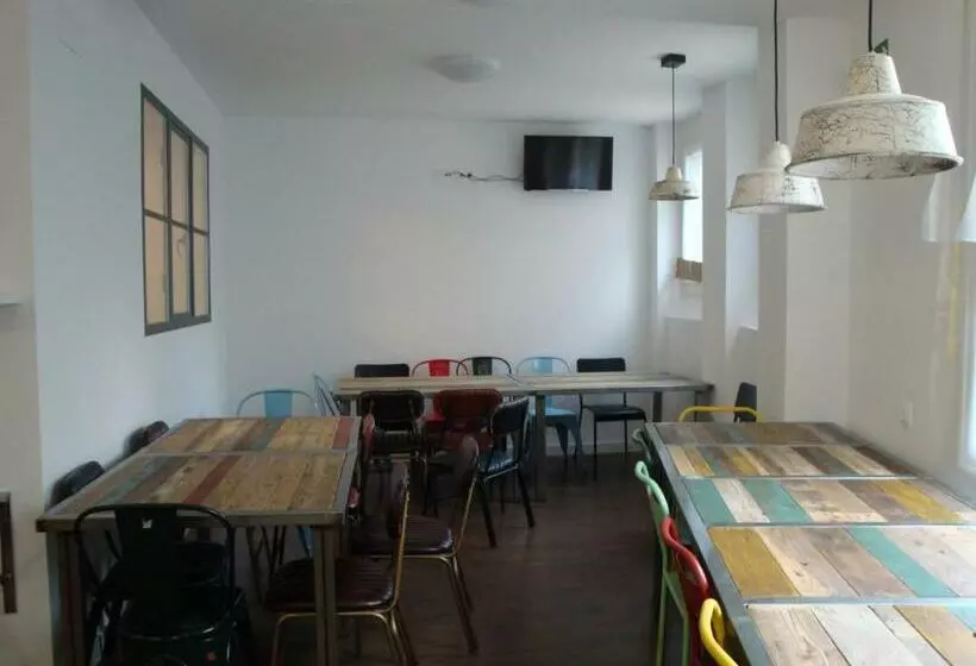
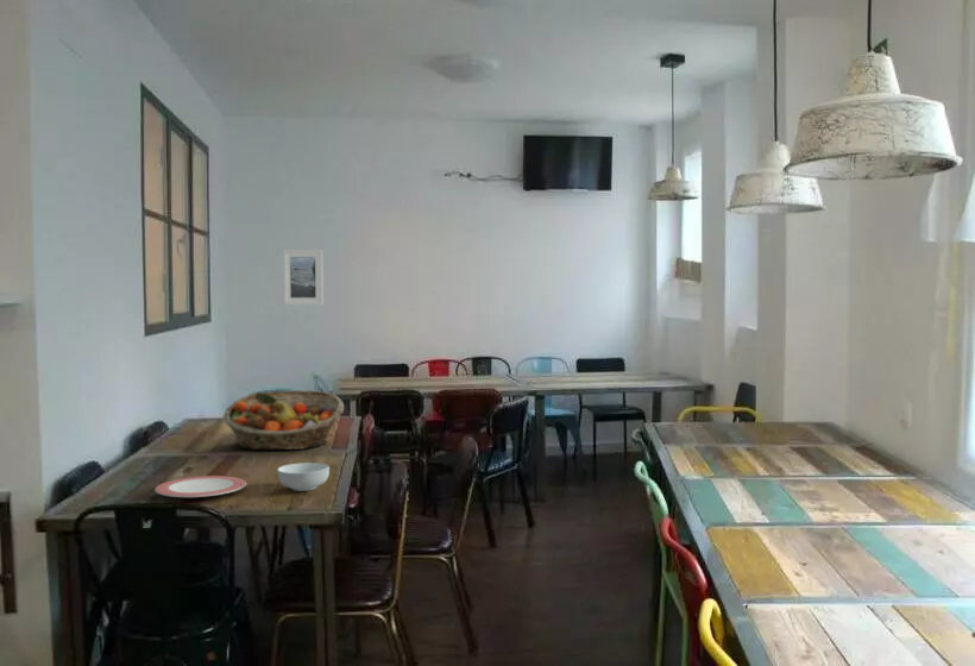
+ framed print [282,249,325,306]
+ cereal bowl [276,461,331,492]
+ plate [153,475,247,498]
+ fruit basket [221,389,345,451]
